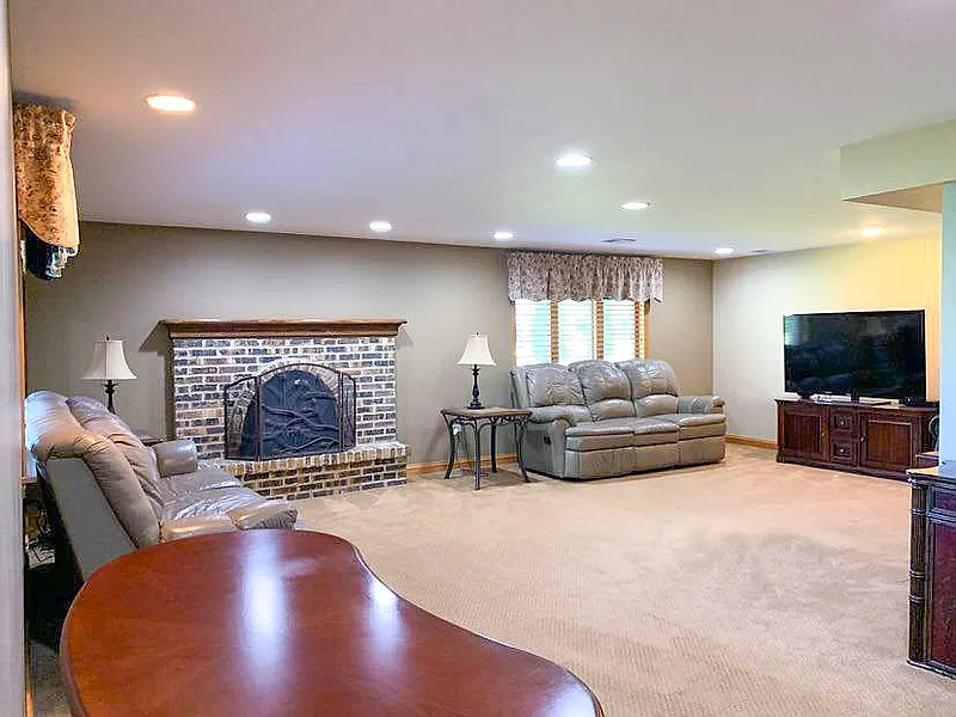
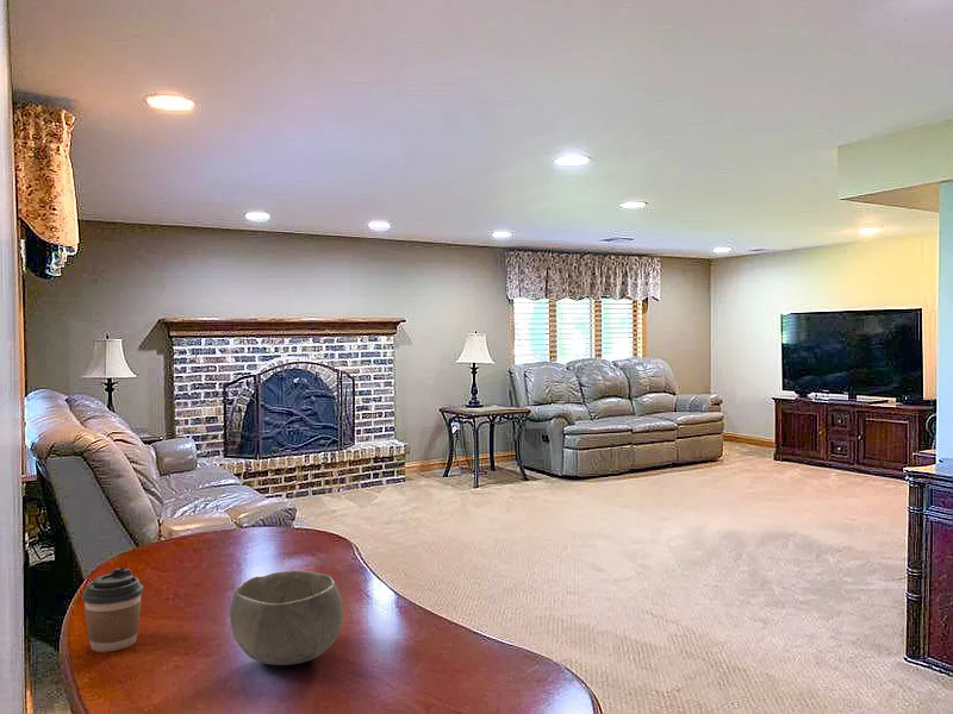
+ bowl [229,570,344,666]
+ coffee cup [81,566,144,653]
